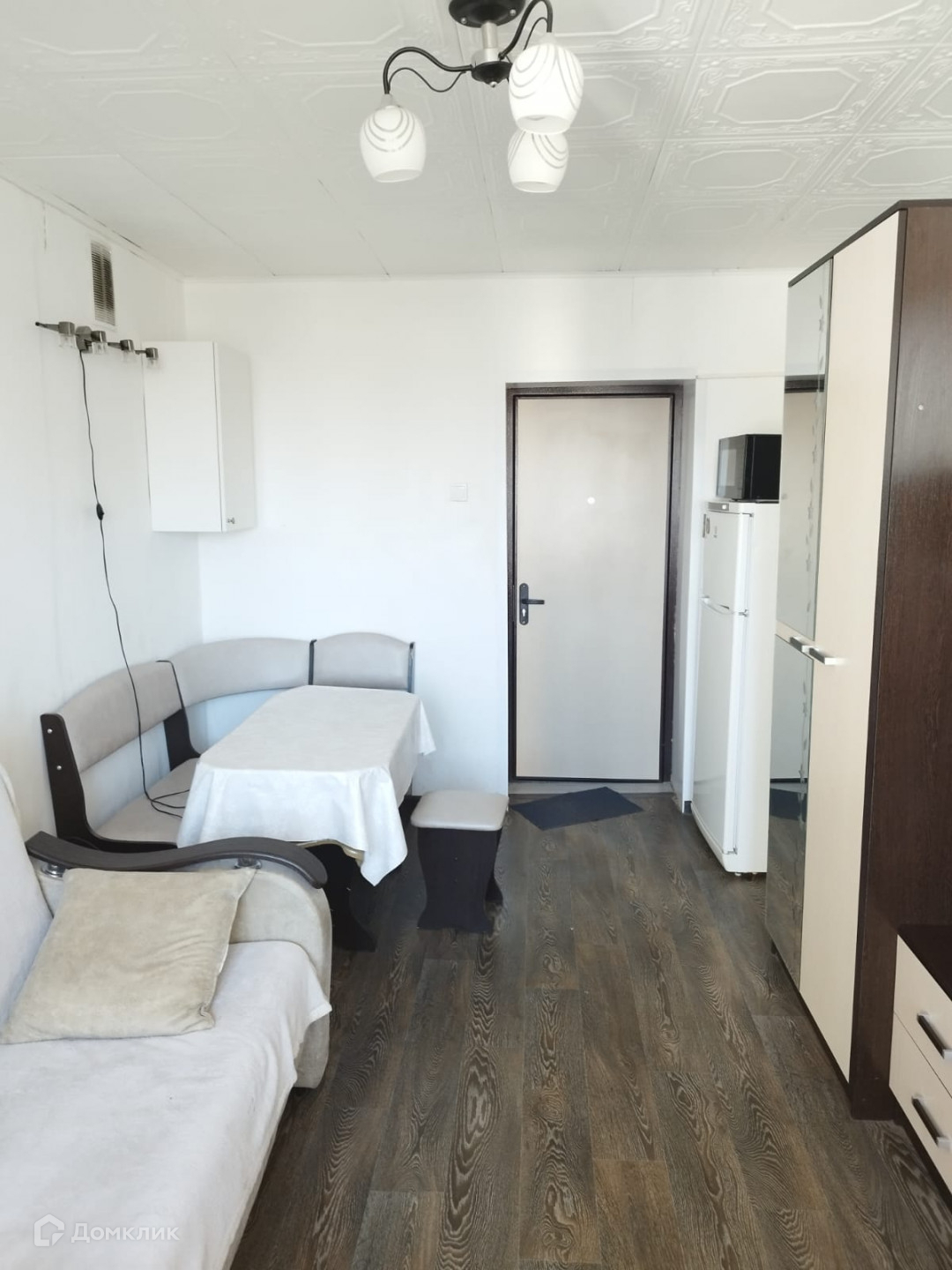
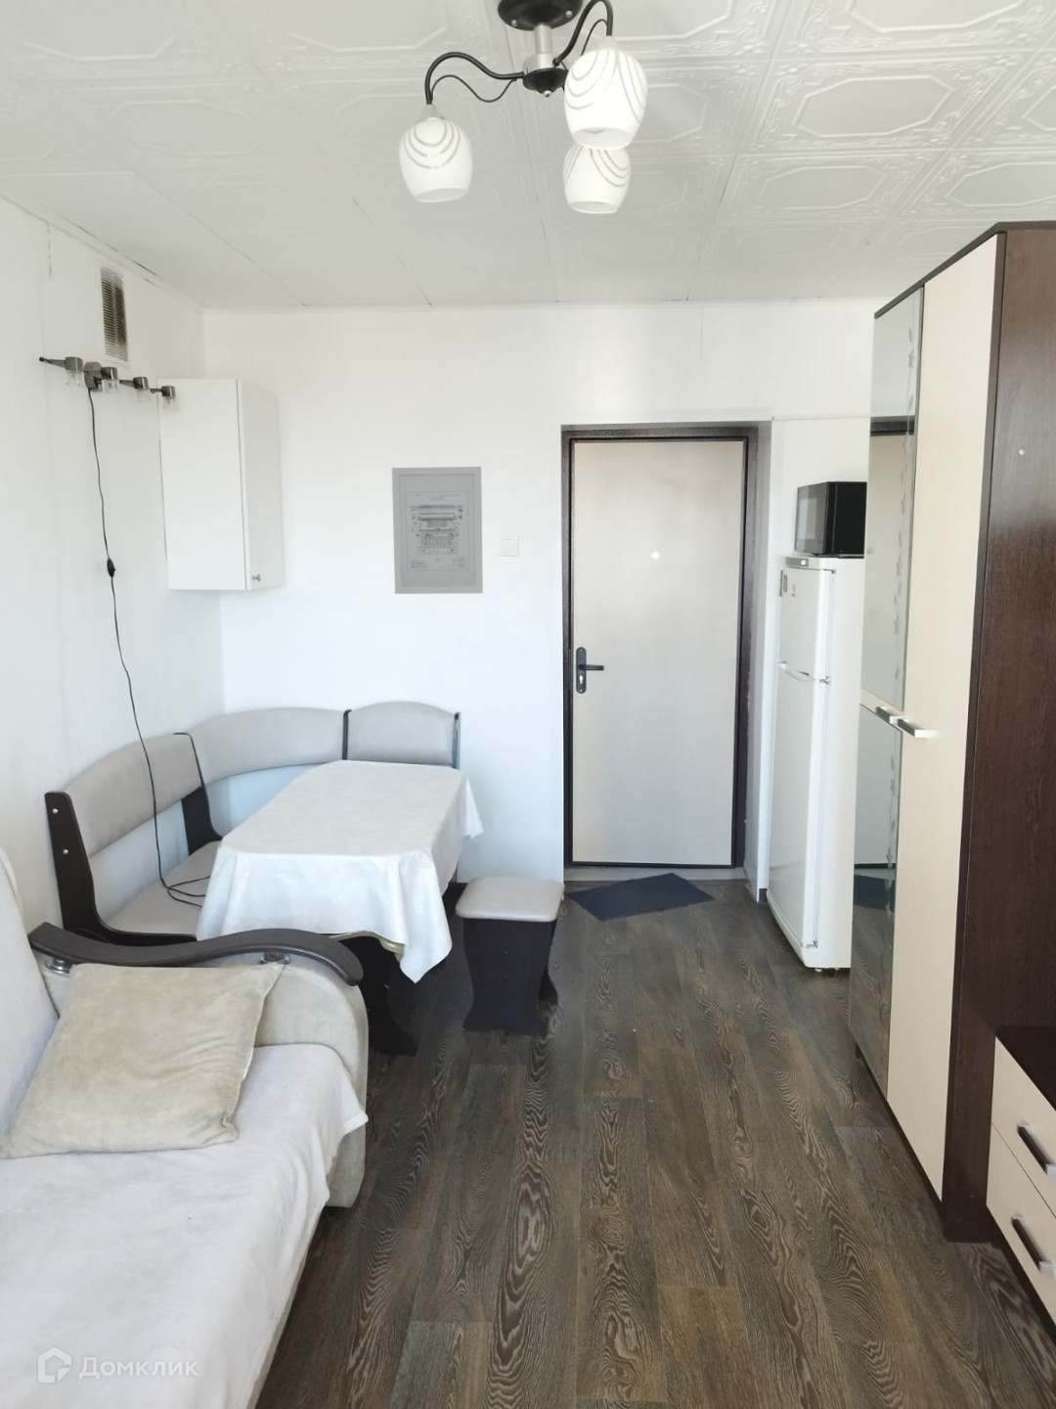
+ wall art [392,466,484,595]
